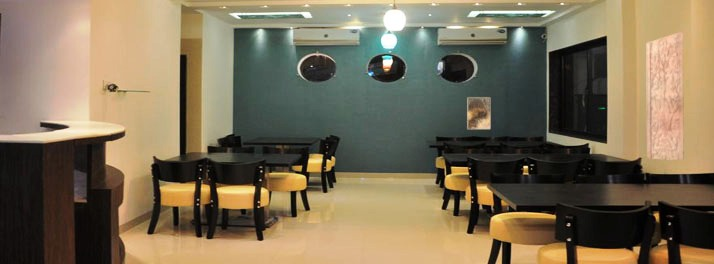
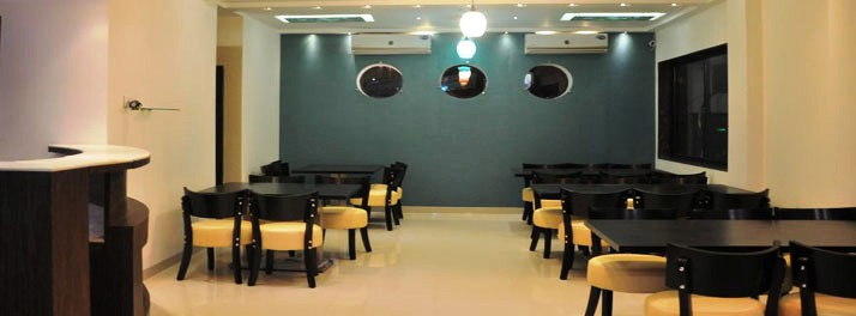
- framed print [466,96,491,130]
- wall panel [645,30,685,161]
